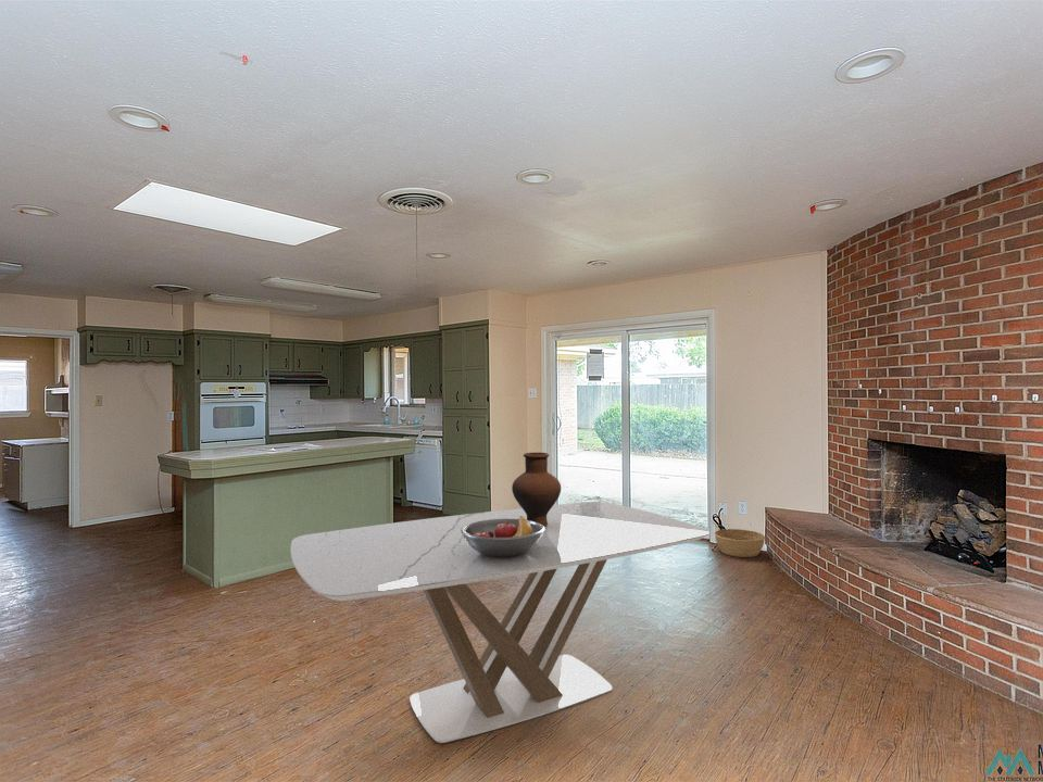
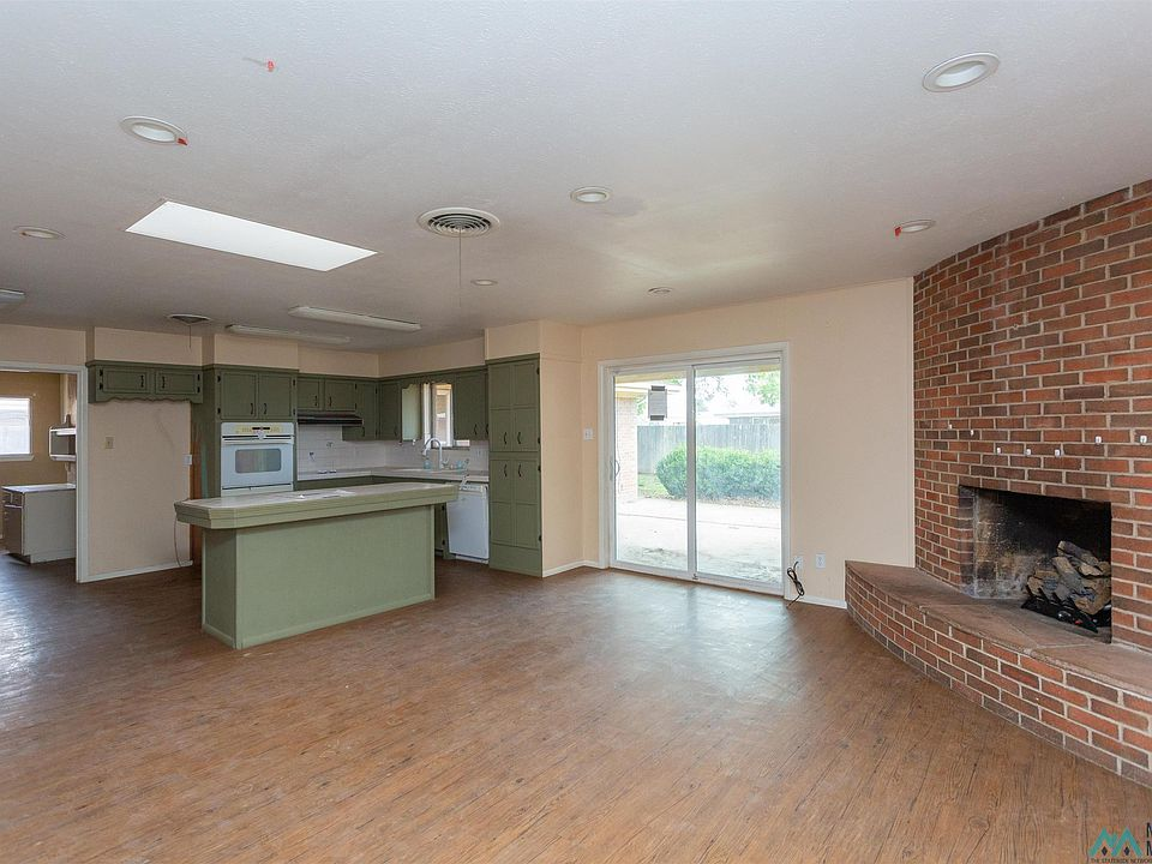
- basket [714,528,766,558]
- fruit bowl [461,516,545,557]
- dining table [290,501,711,744]
- vase [511,452,562,526]
